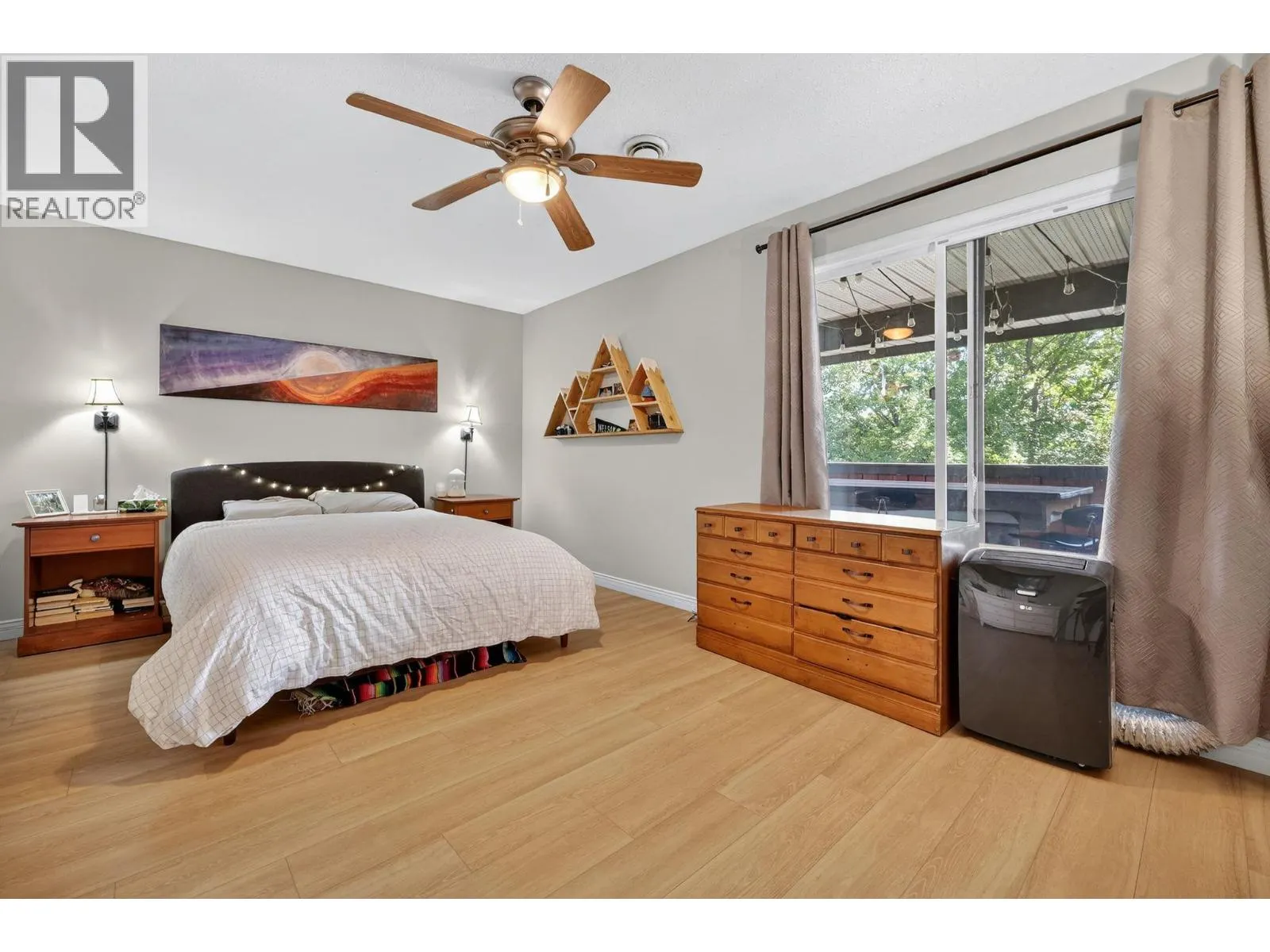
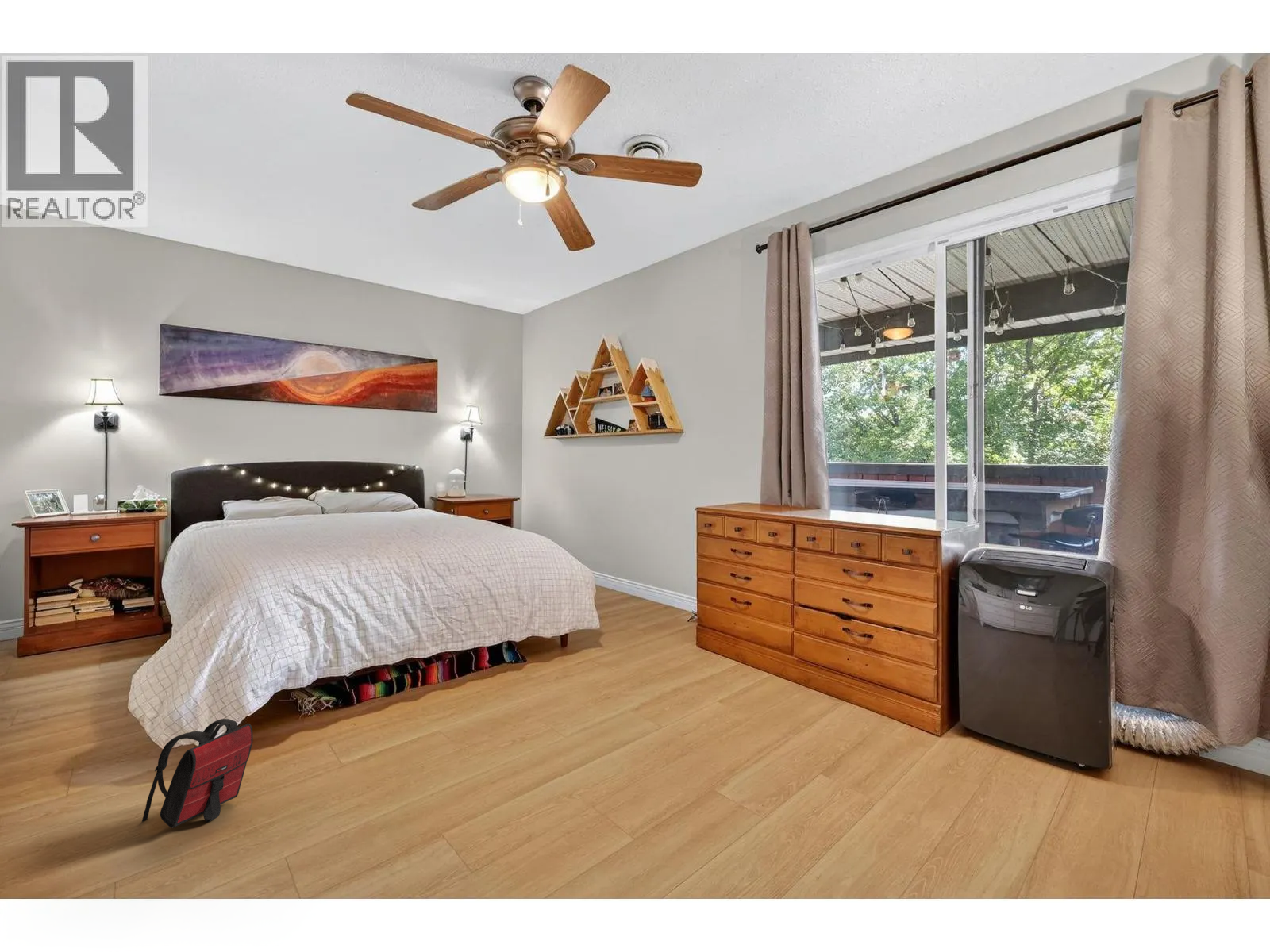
+ backpack [141,718,253,829]
